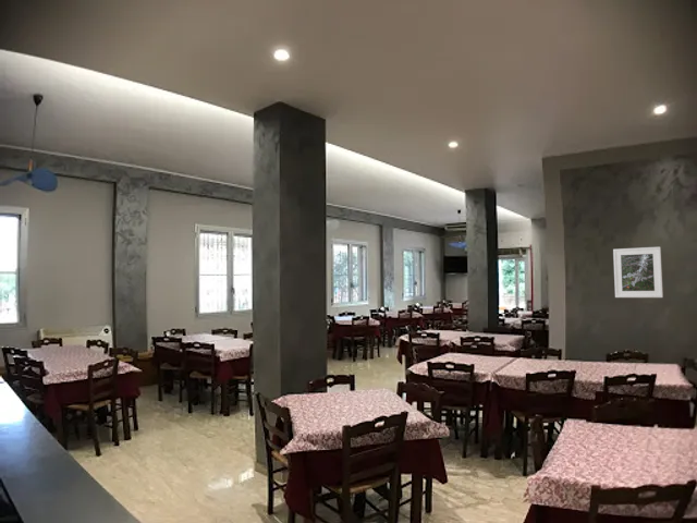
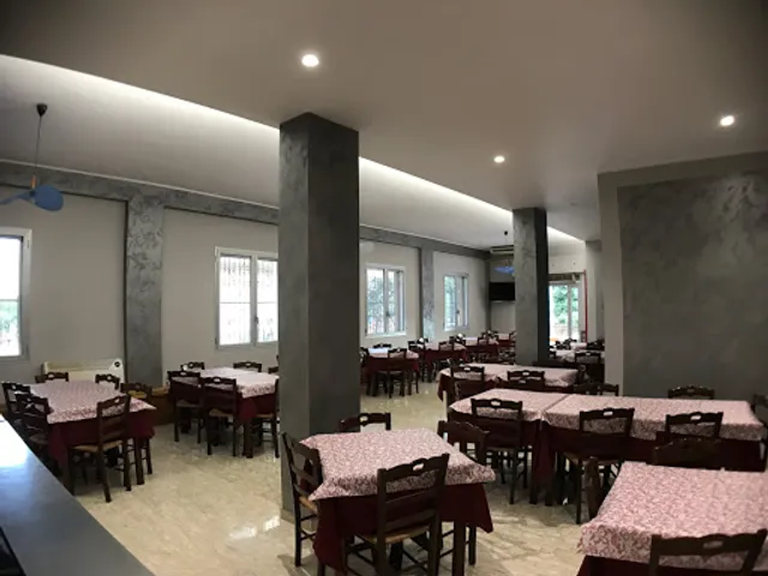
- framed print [612,246,664,299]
